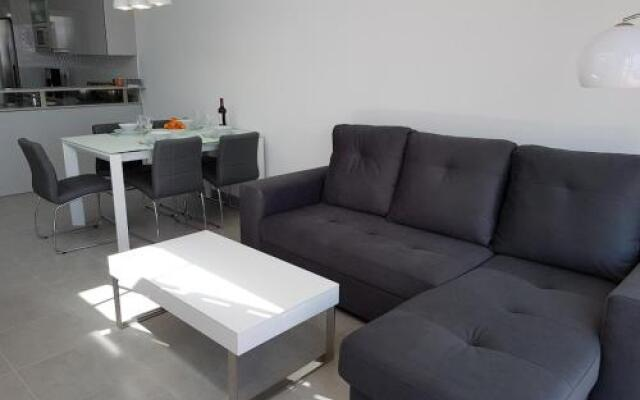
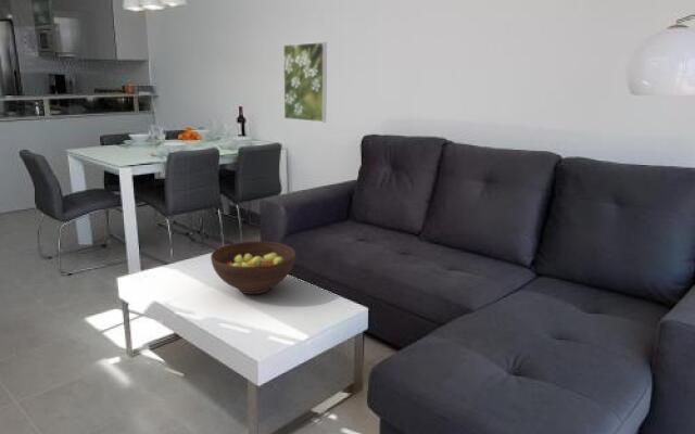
+ fruit bowl [210,240,296,295]
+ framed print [282,41,328,124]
